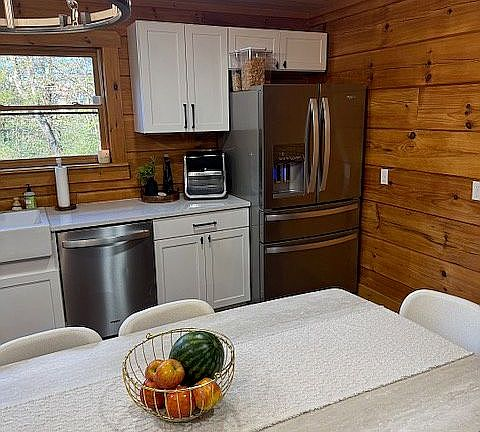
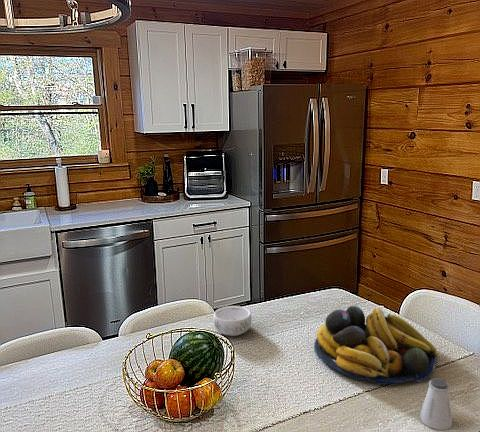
+ fruit bowl [313,305,439,385]
+ saltshaker [418,377,453,431]
+ decorative bowl [212,305,253,337]
